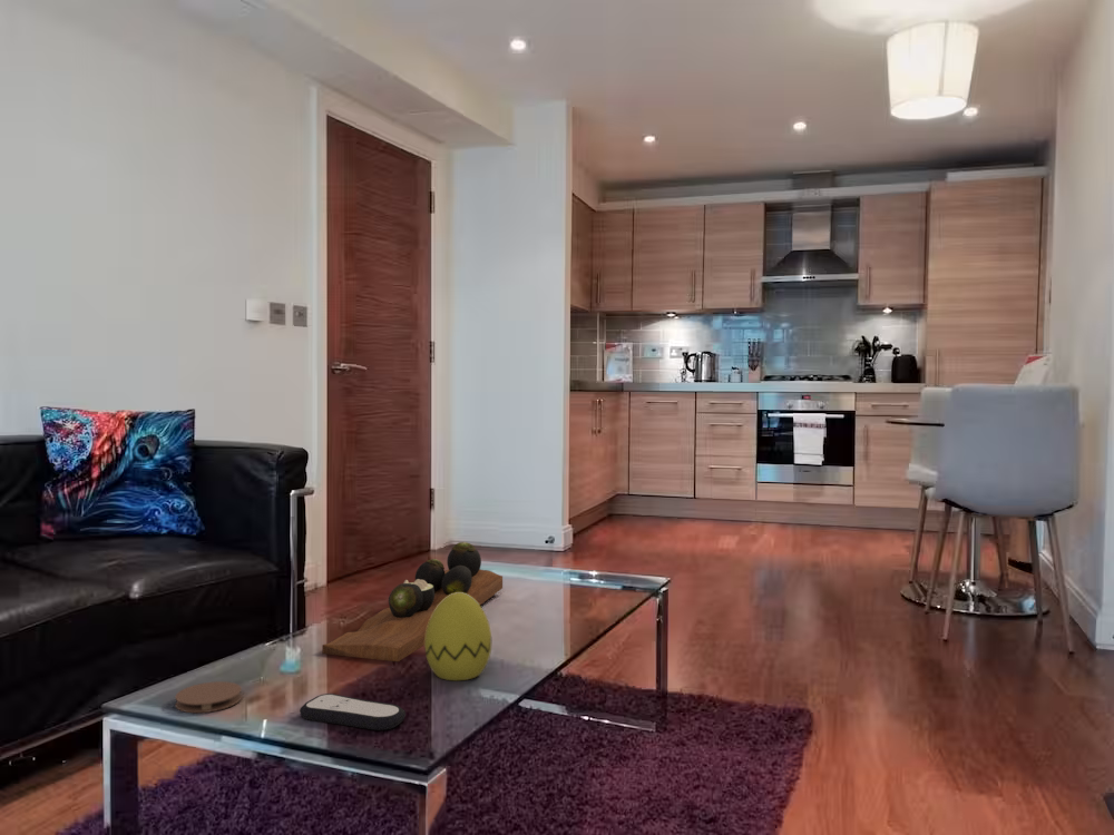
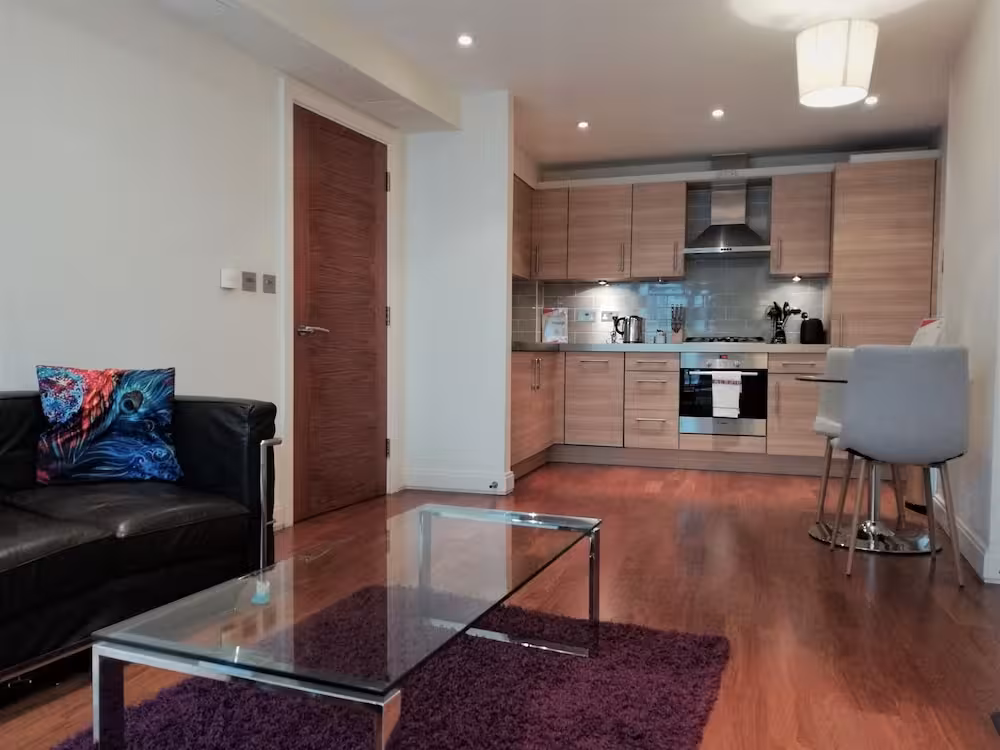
- decorative tray [321,541,504,662]
- coaster [174,680,243,714]
- remote control [299,692,407,731]
- decorative egg [423,592,492,681]
